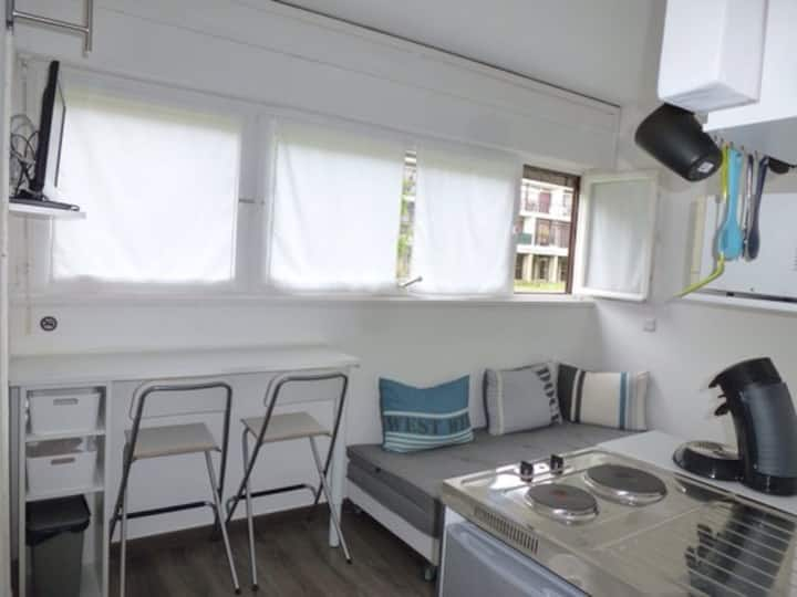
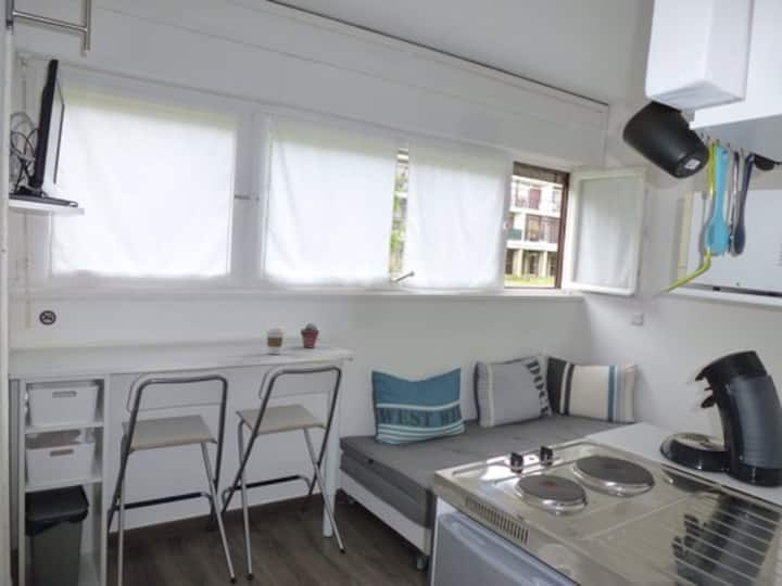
+ coffee cup [264,326,287,356]
+ potted succulent [300,322,320,349]
